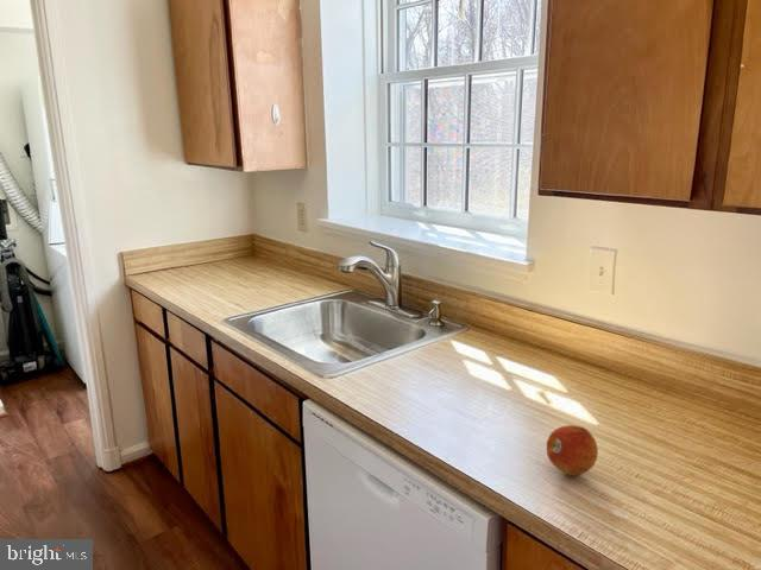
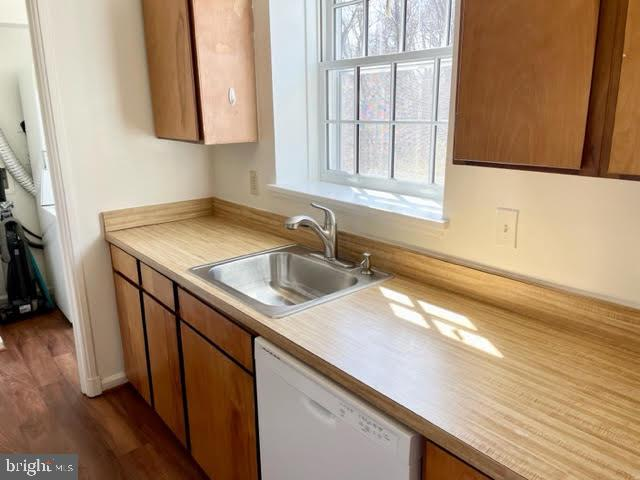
- fruit [546,424,599,476]
